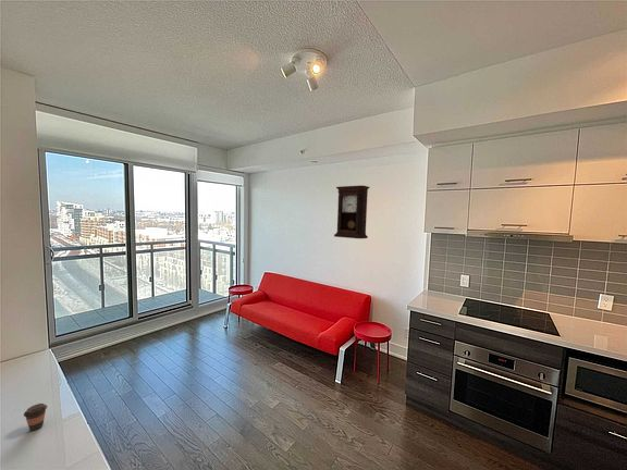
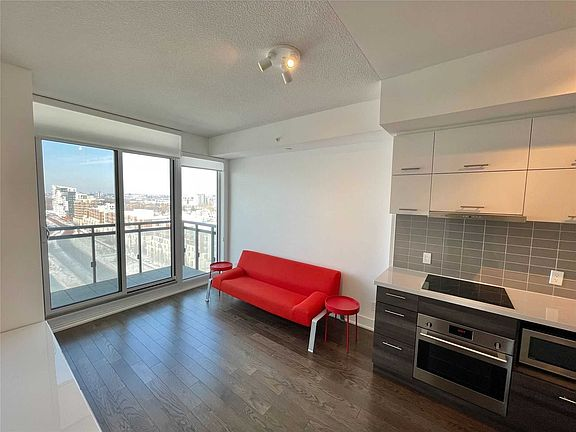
- pendulum clock [333,185,371,239]
- coffee cup [23,403,48,432]
